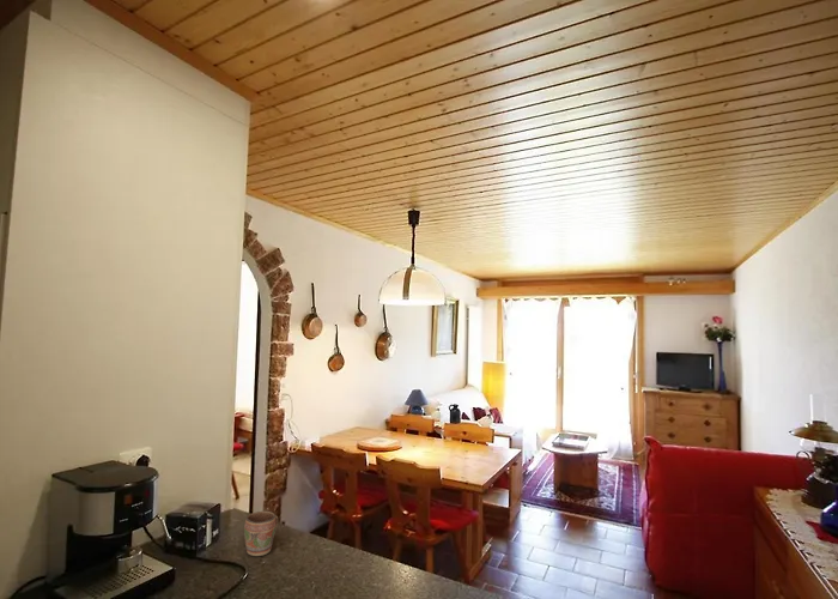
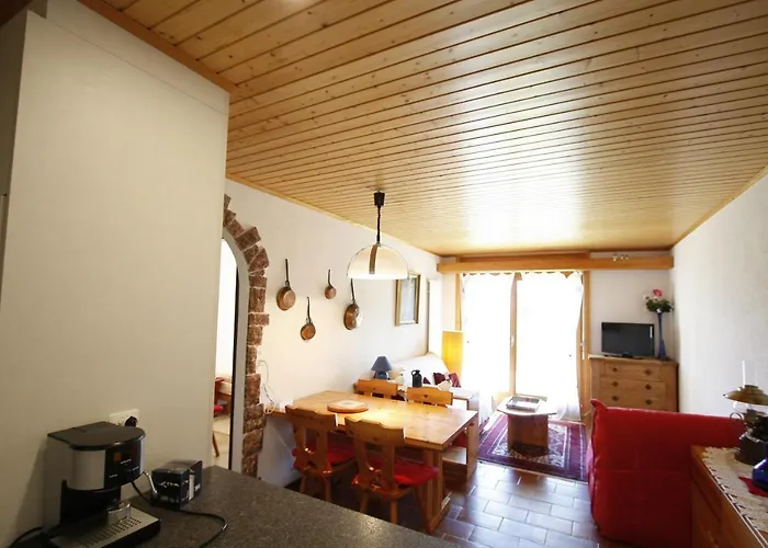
- mug [243,510,279,557]
